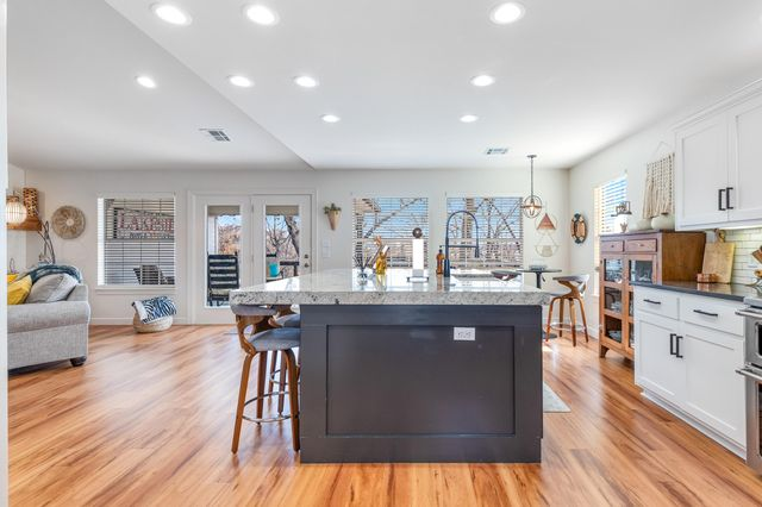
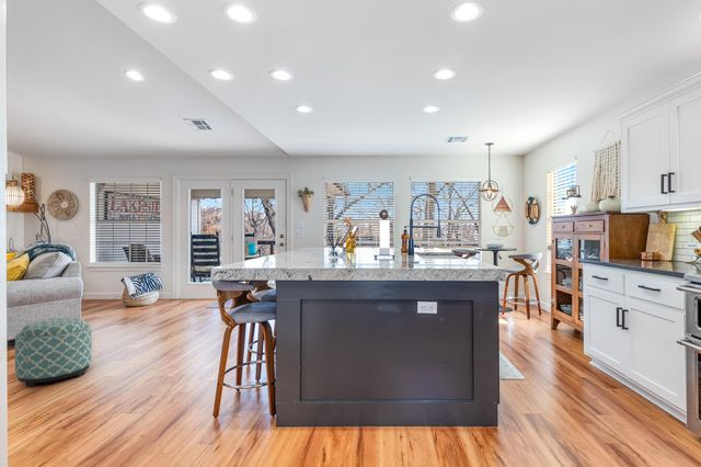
+ ottoman [14,317,93,388]
